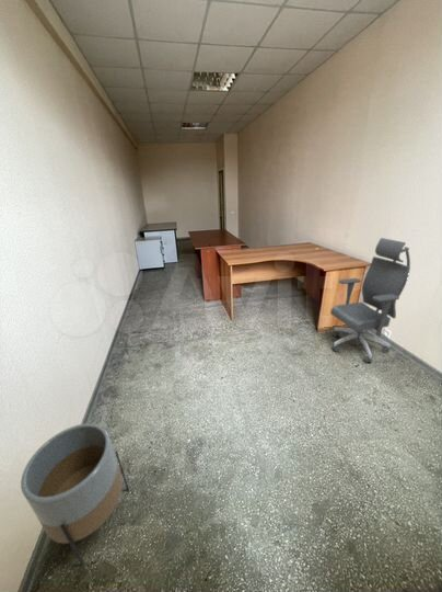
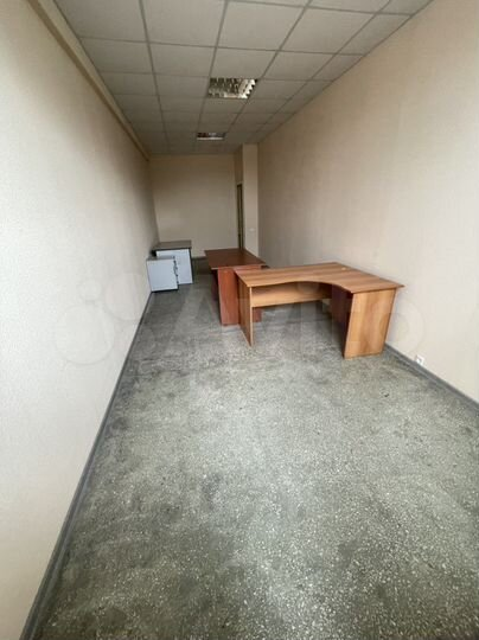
- planter [20,422,130,567]
- office chair [329,237,411,364]
